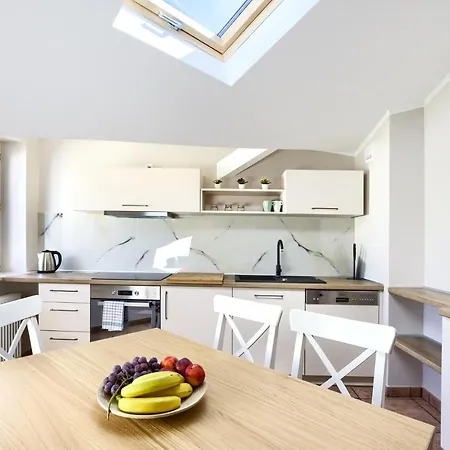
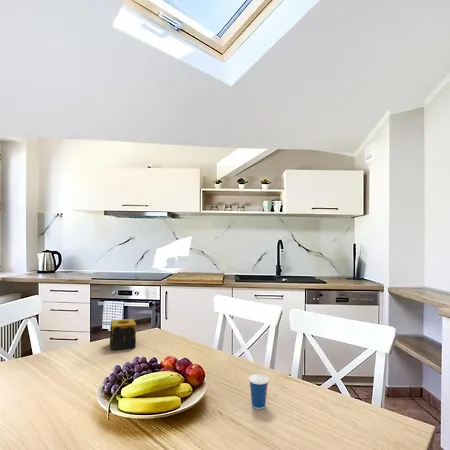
+ candle [109,318,137,351]
+ cup [248,366,270,410]
